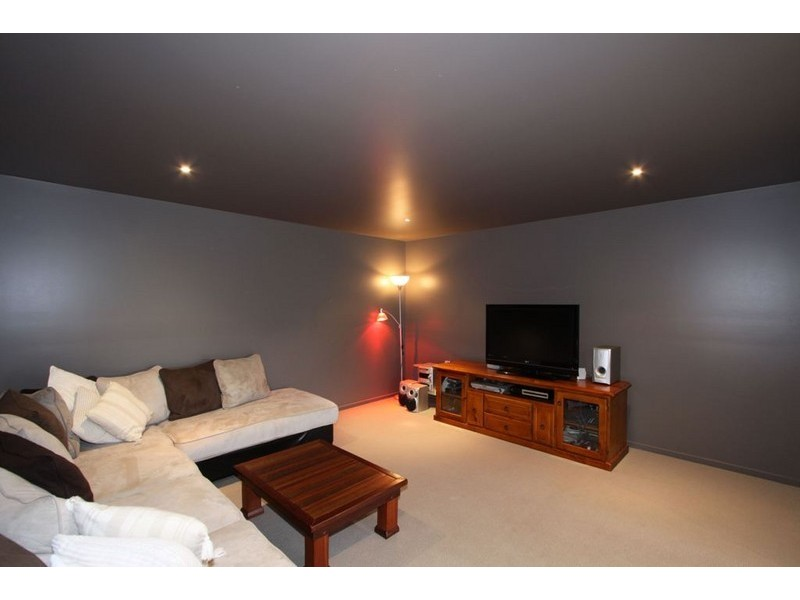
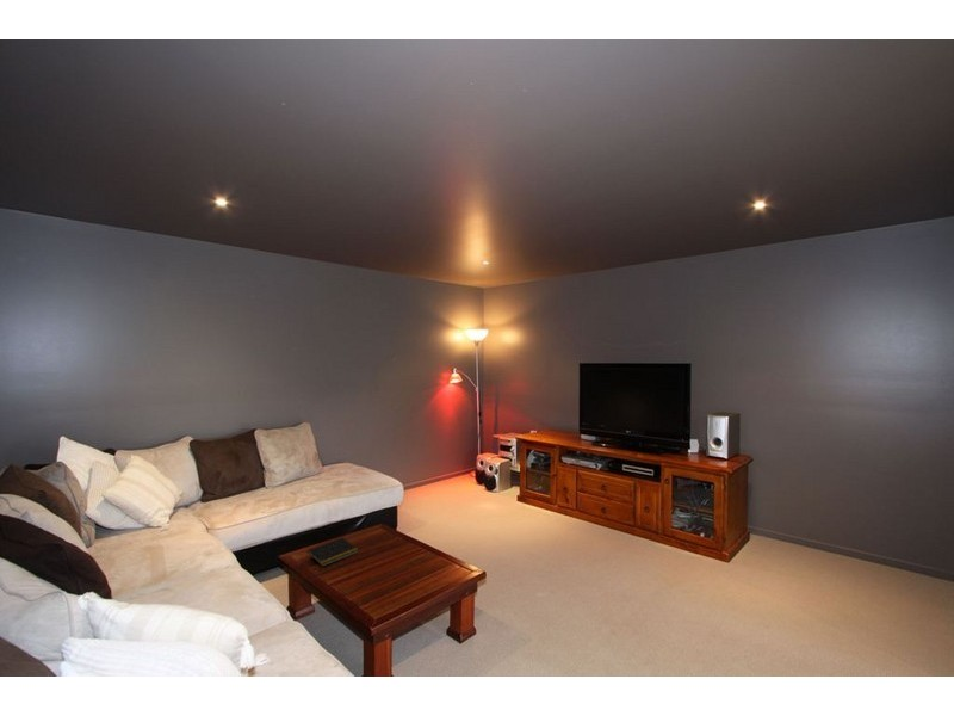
+ notepad [305,536,360,567]
